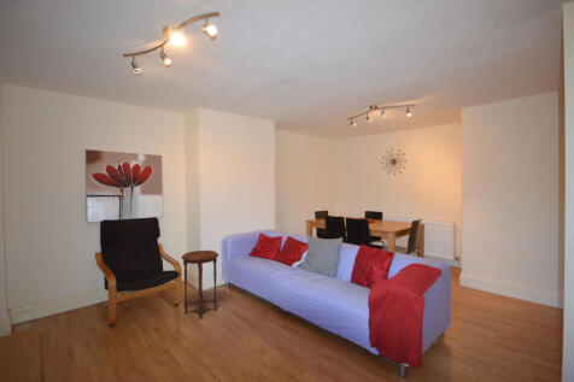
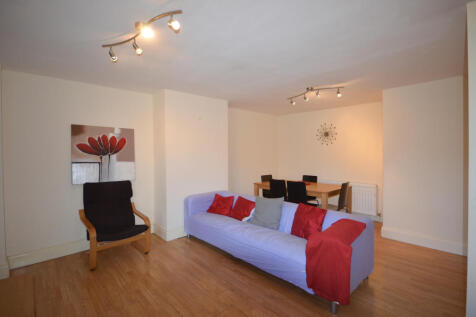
- side table [181,249,219,321]
